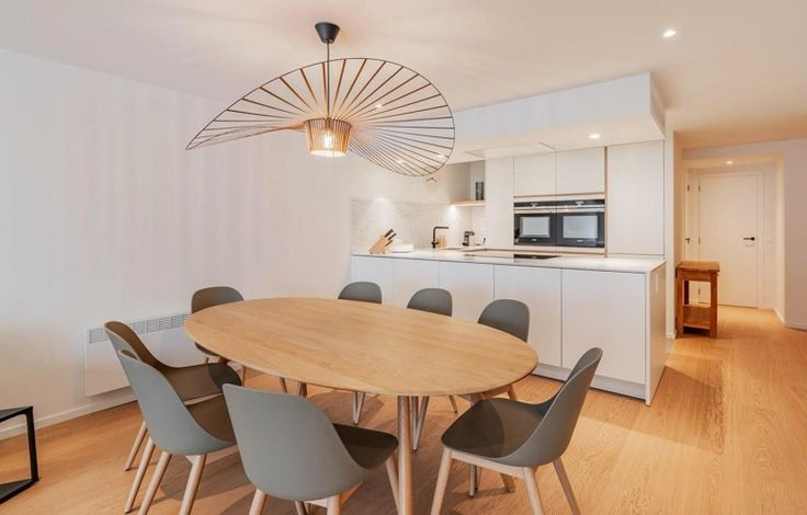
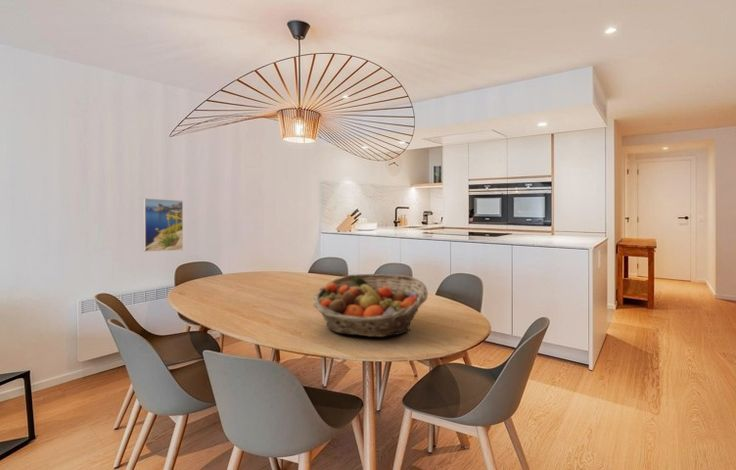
+ fruit basket [312,273,429,338]
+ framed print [142,197,184,253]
